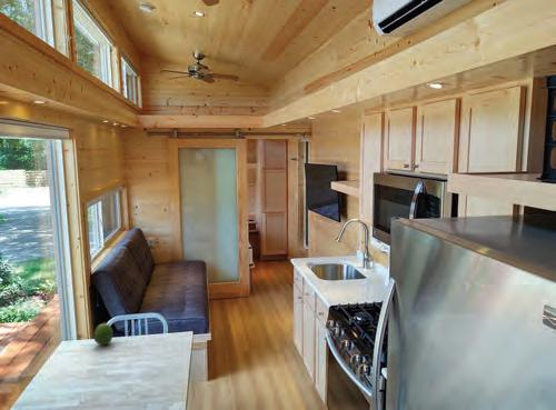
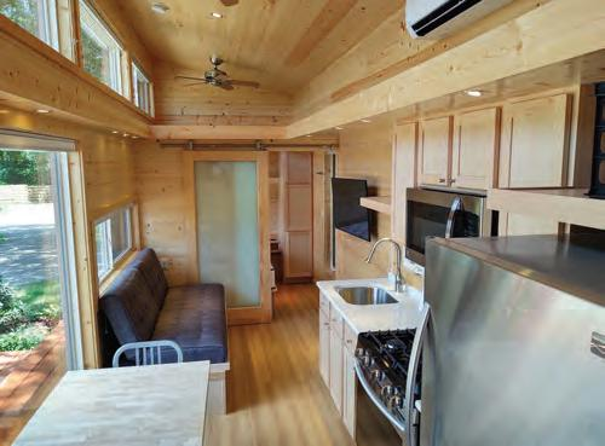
- fruit [92,321,115,346]
